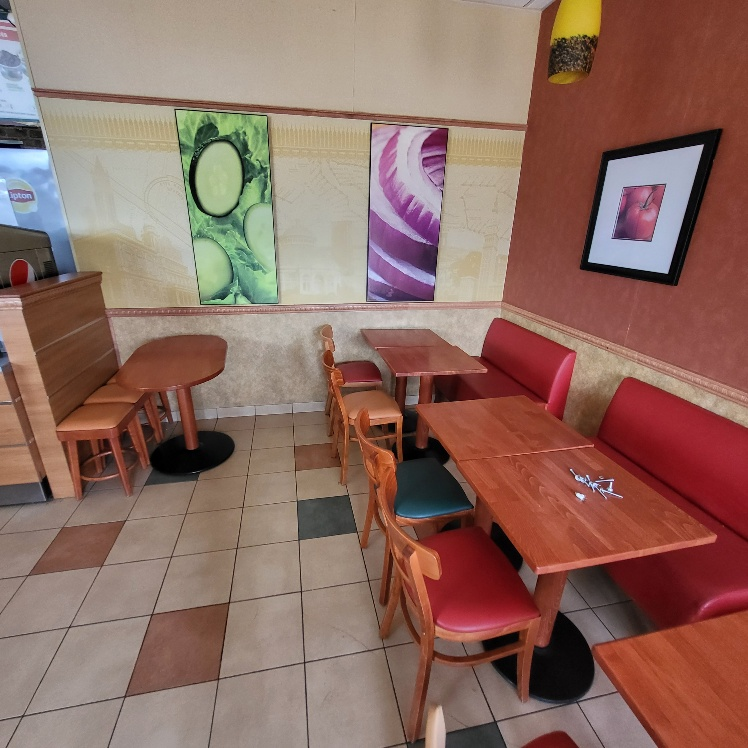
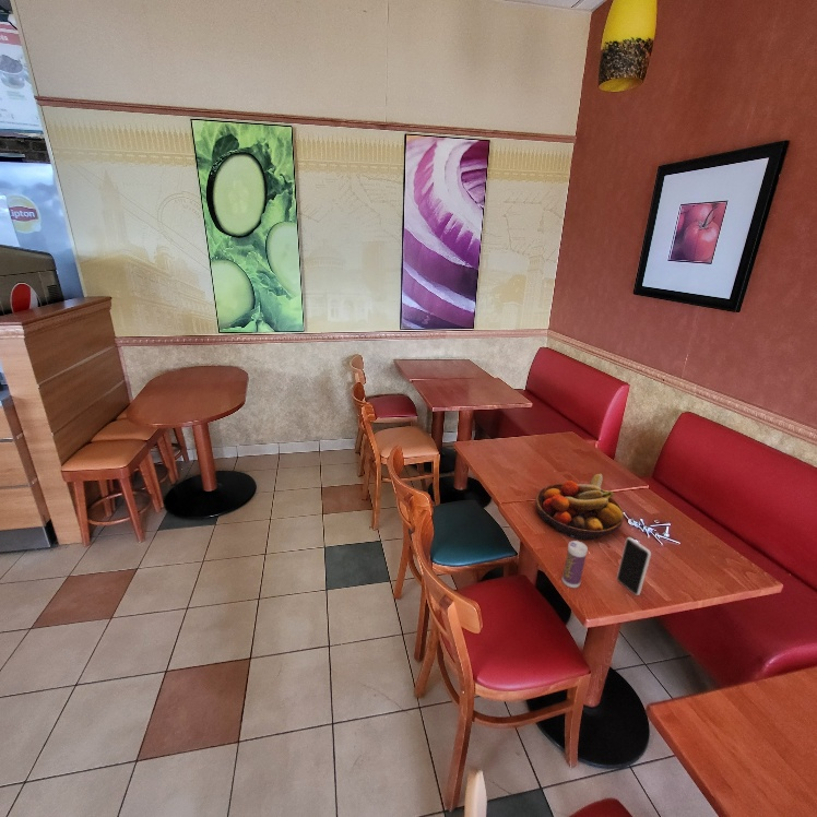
+ fruit bowl [535,473,625,541]
+ smartphone [616,536,652,596]
+ beverage can [561,540,589,589]
